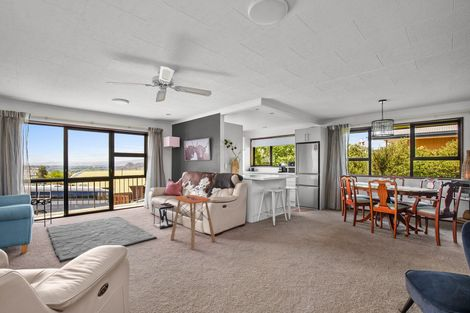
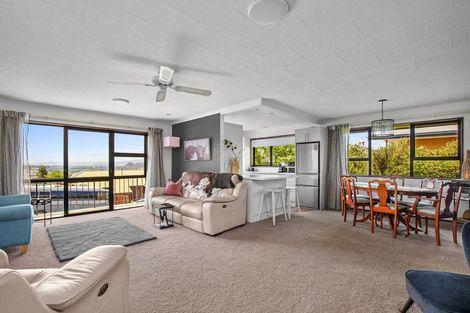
- side table [169,194,216,251]
